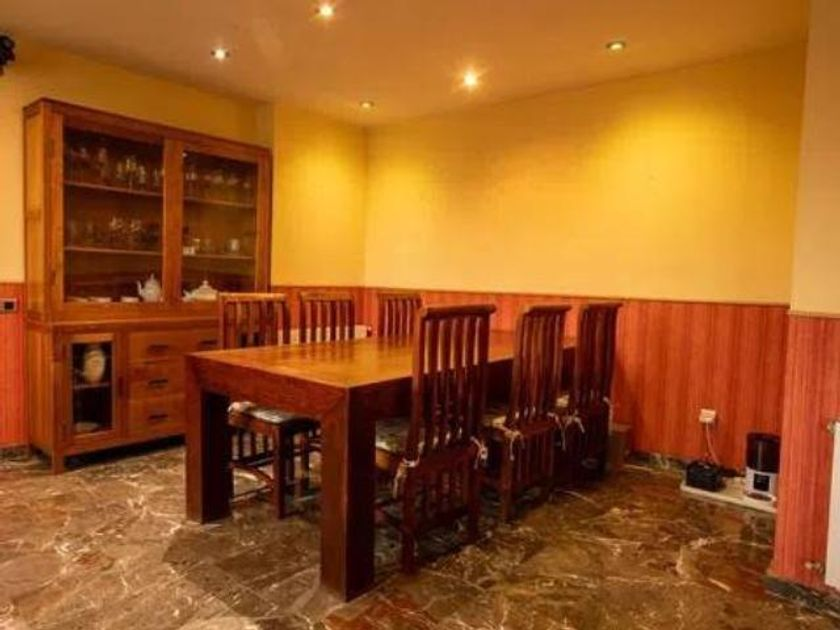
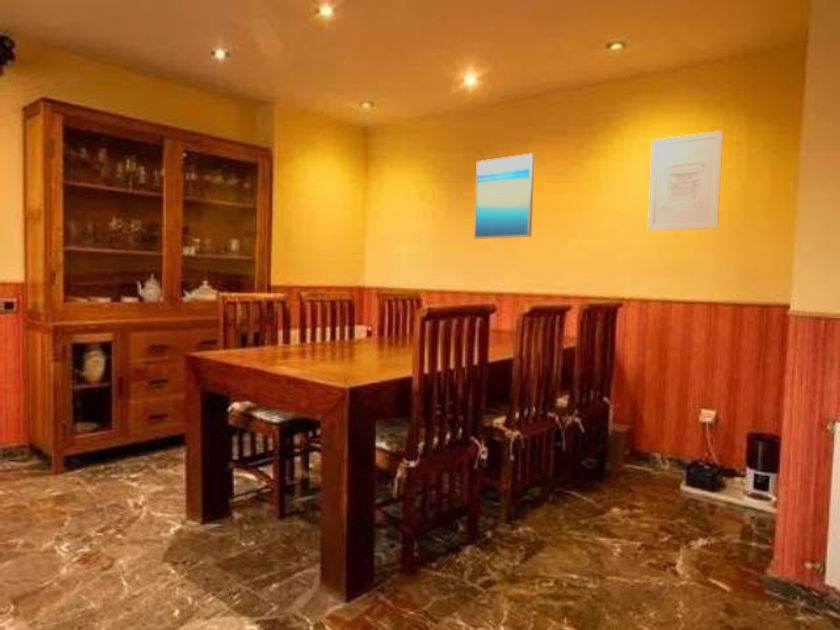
+ wall art [473,153,536,240]
+ wall art [647,130,724,232]
